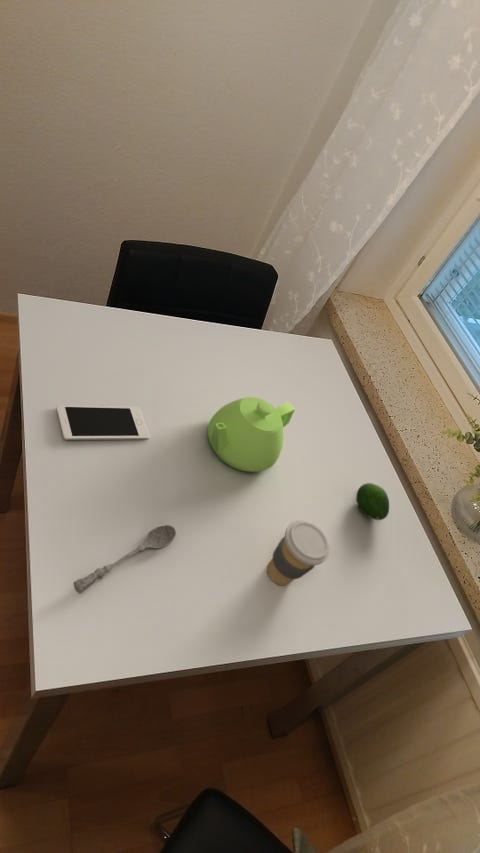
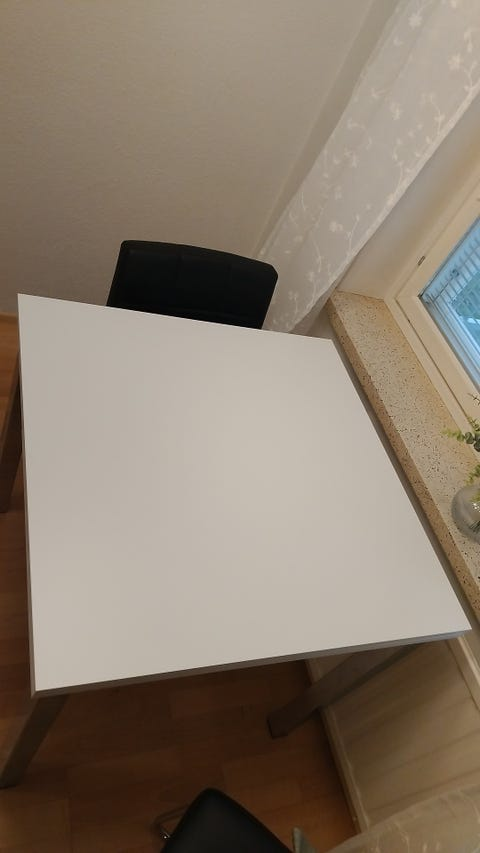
- fruit [355,482,390,521]
- cell phone [55,404,150,441]
- teapot [207,396,296,473]
- soupspoon [73,524,177,594]
- coffee cup [266,520,331,586]
